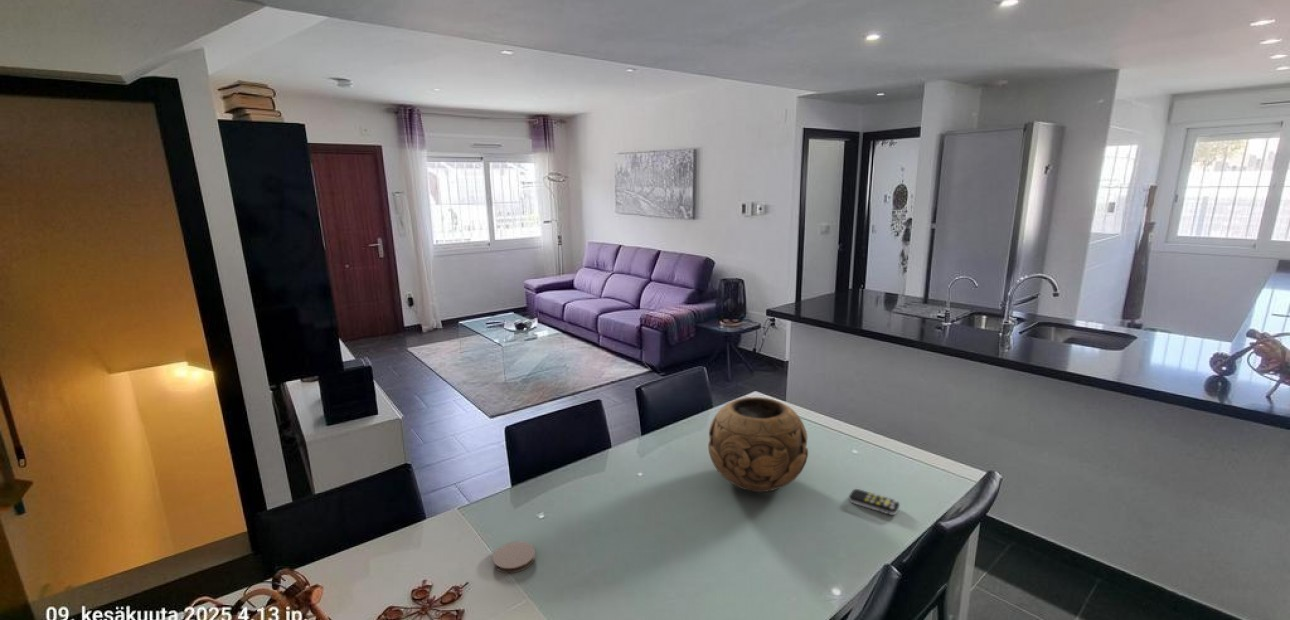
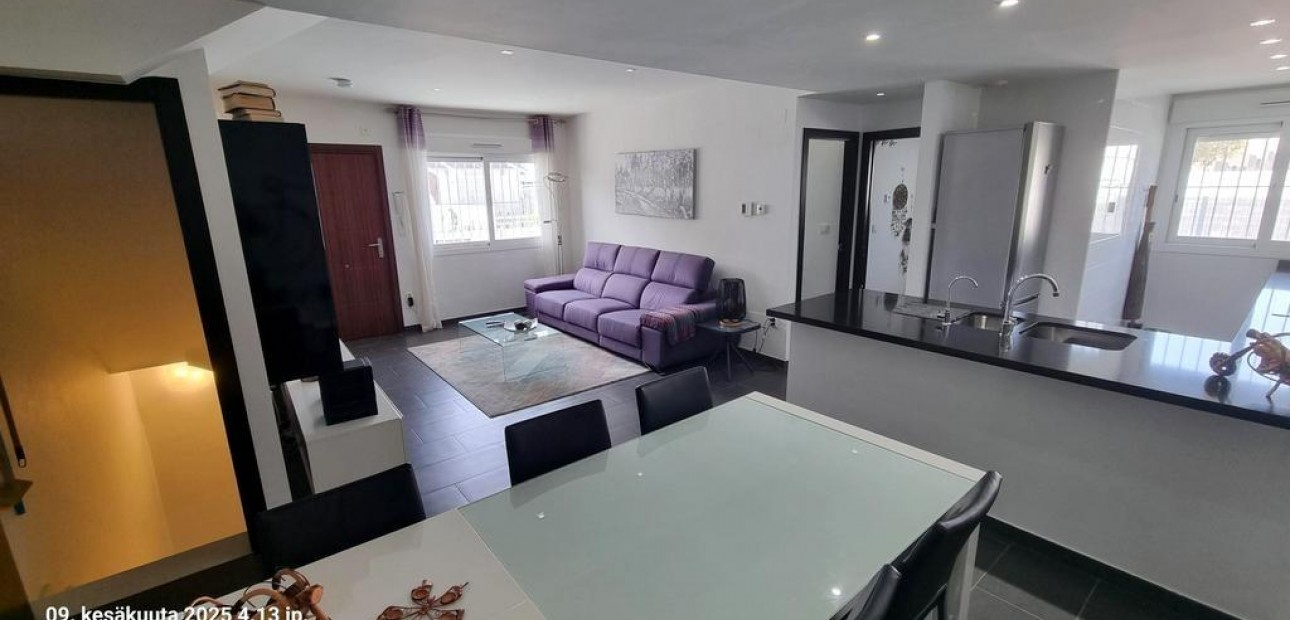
- remote control [848,488,901,516]
- coaster [492,540,536,574]
- decorative bowl [707,396,809,493]
